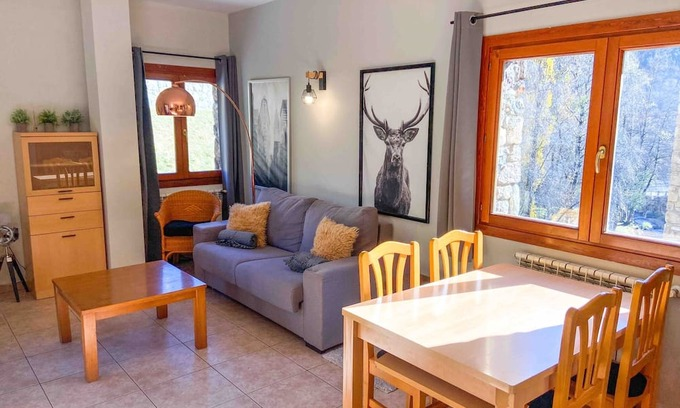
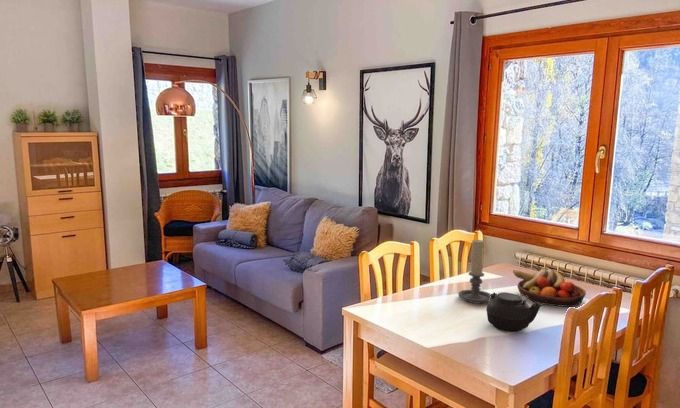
+ fruit bowl [512,267,587,308]
+ candle holder [457,239,491,304]
+ teapot [485,291,543,333]
